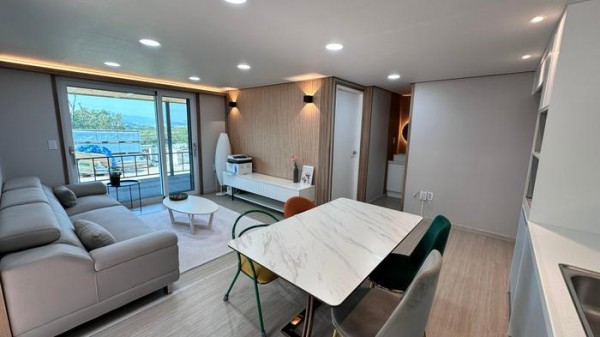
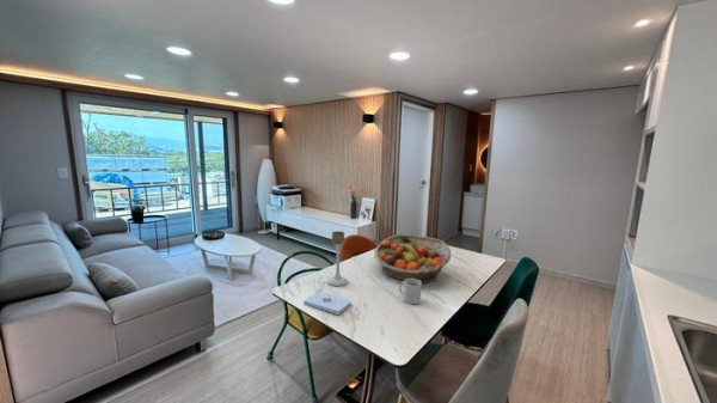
+ mug [398,279,423,305]
+ fruit basket [373,233,453,285]
+ notepad [302,291,353,316]
+ candle holder [326,230,349,287]
